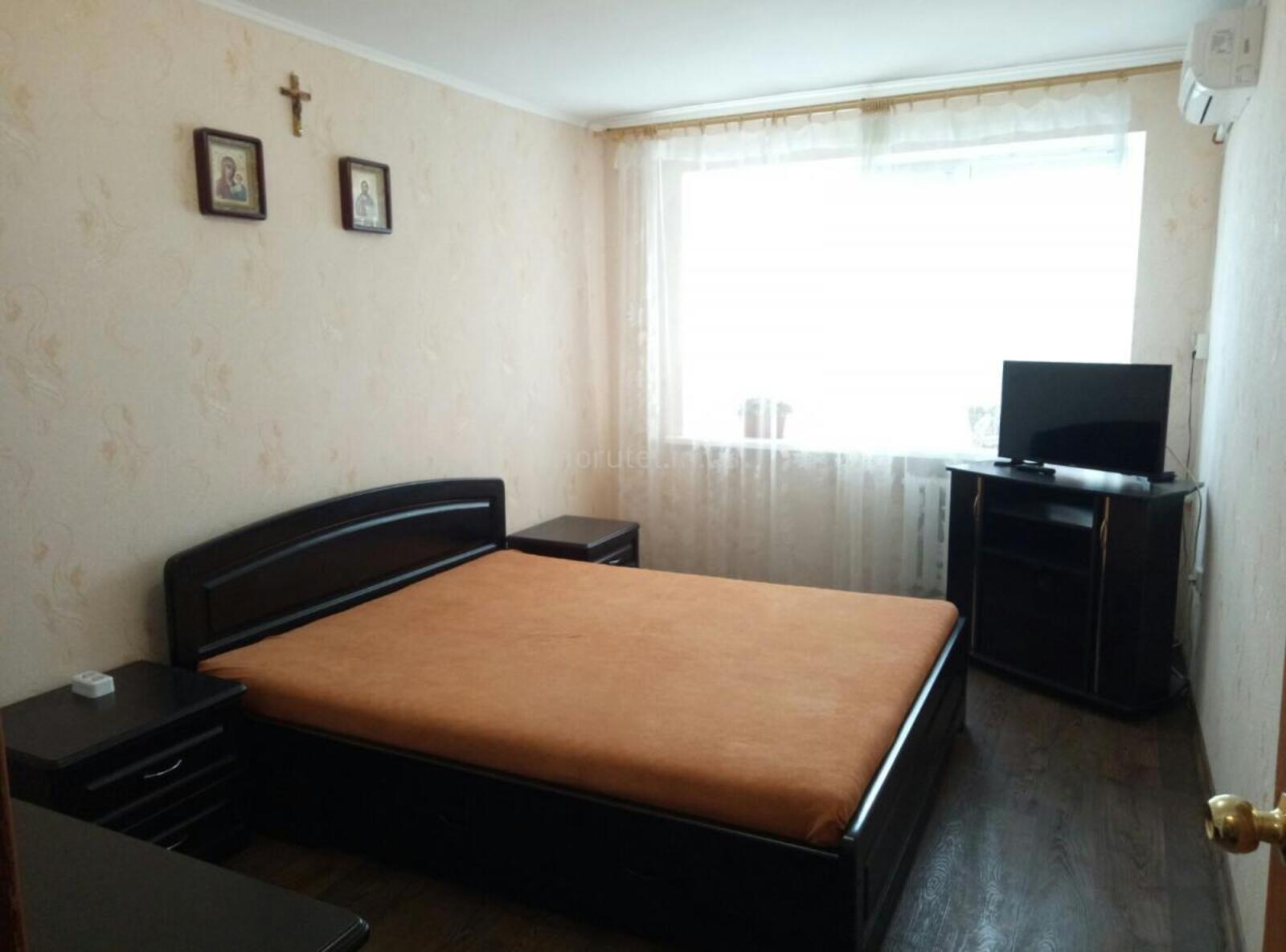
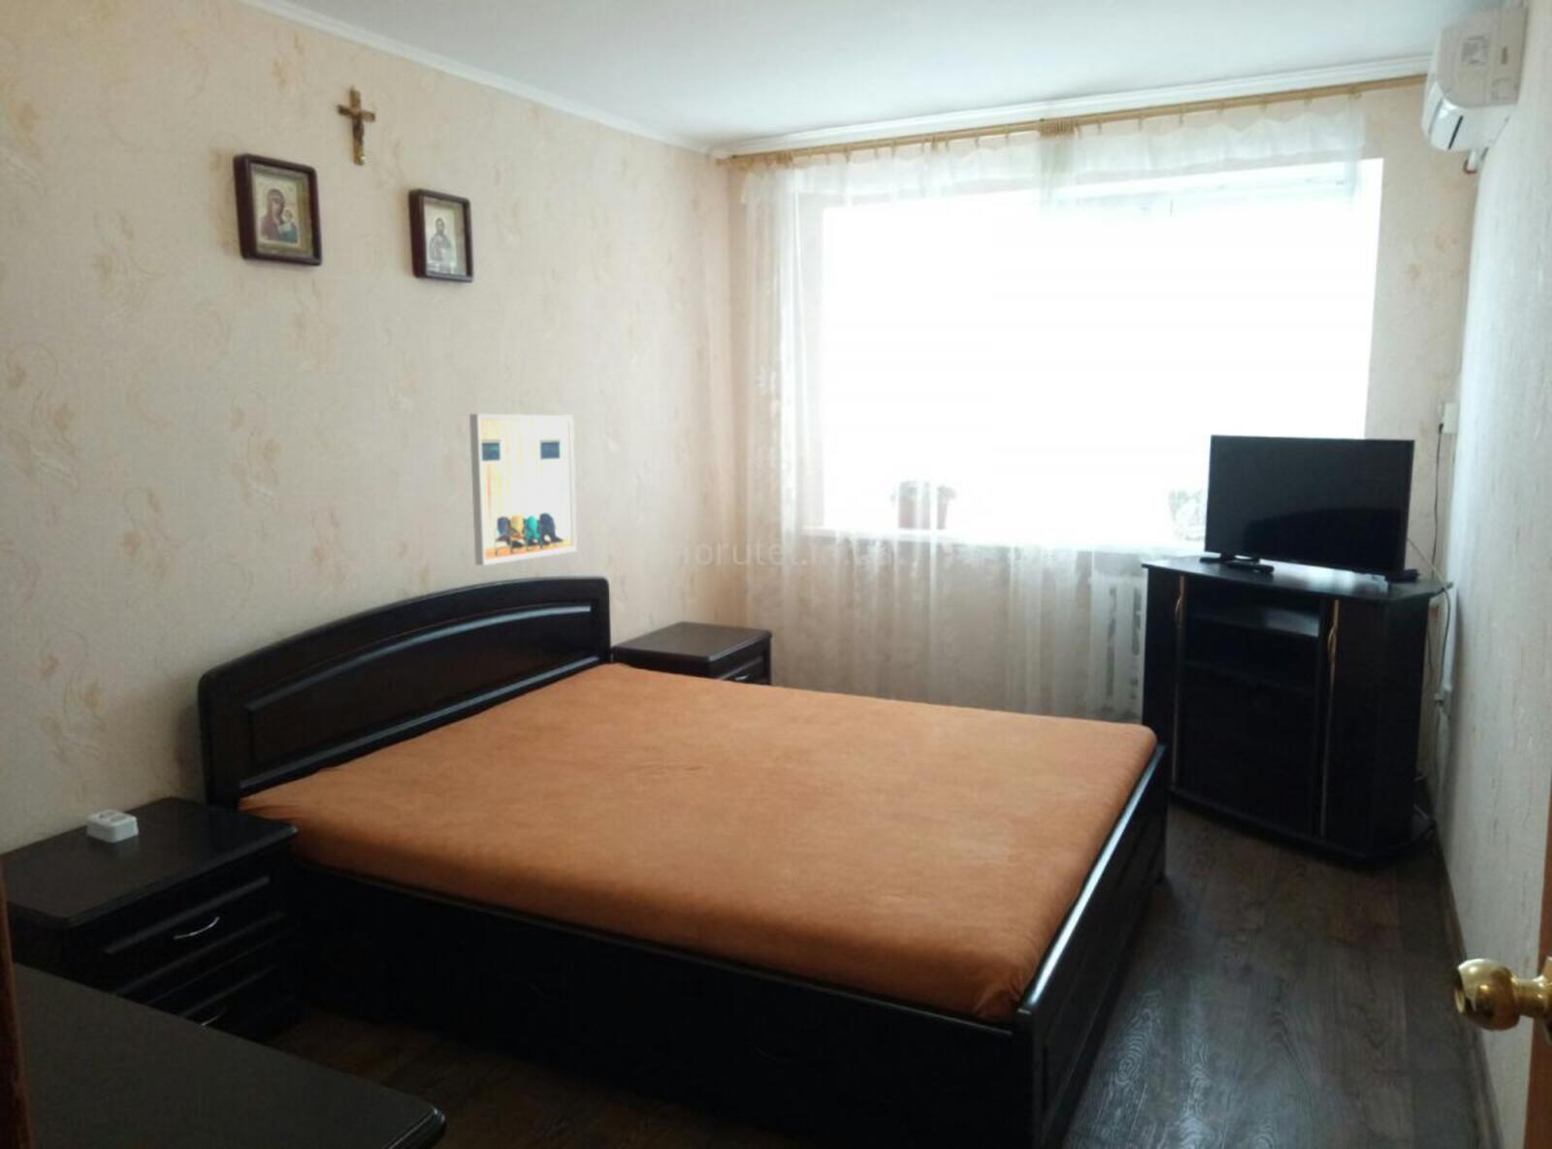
+ wall art [468,413,578,566]
